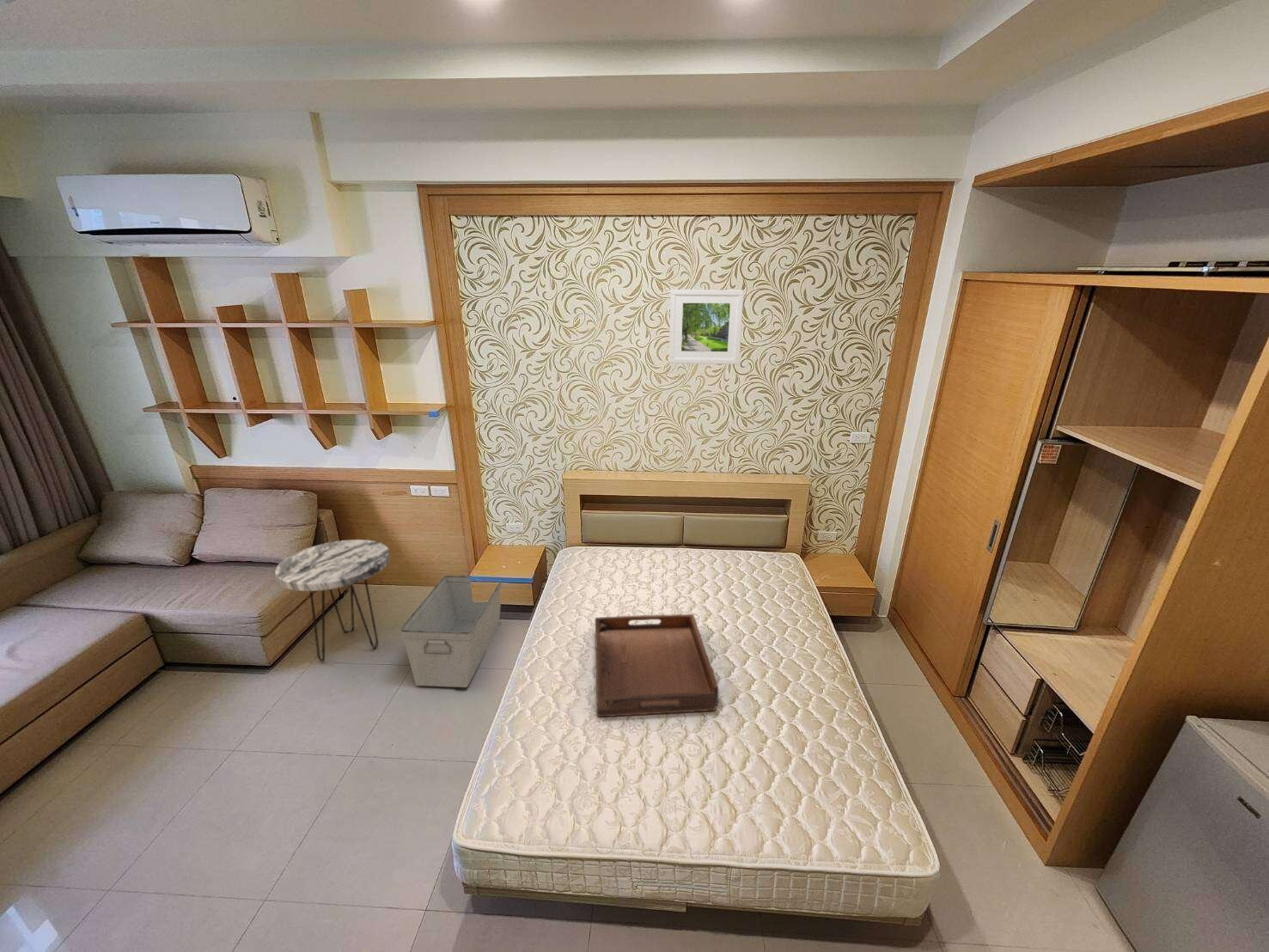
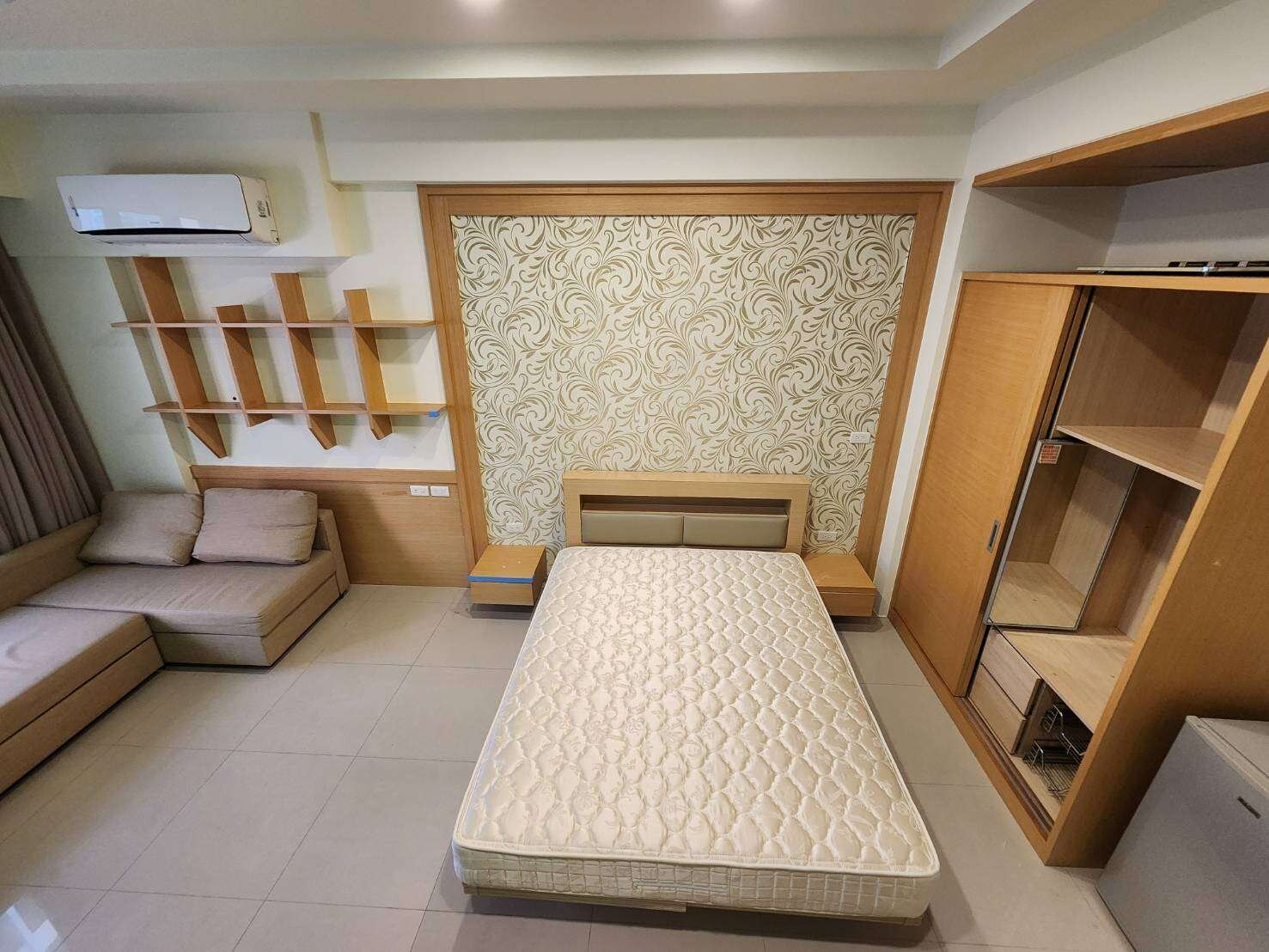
- side table [274,539,391,662]
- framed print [668,289,745,365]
- serving tray [595,613,719,717]
- storage bin [400,575,503,688]
